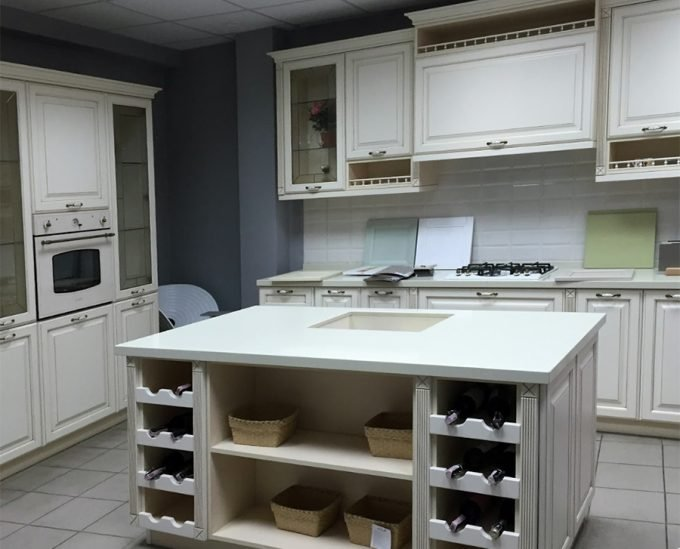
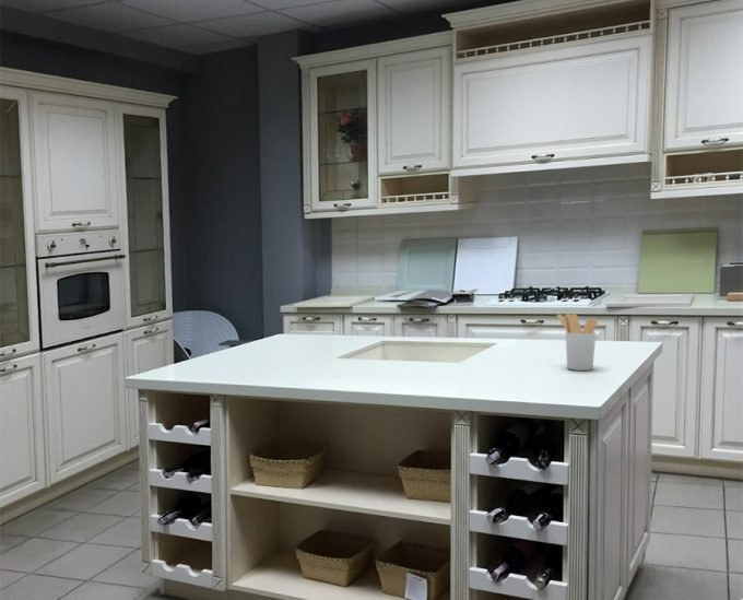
+ utensil holder [556,313,599,372]
